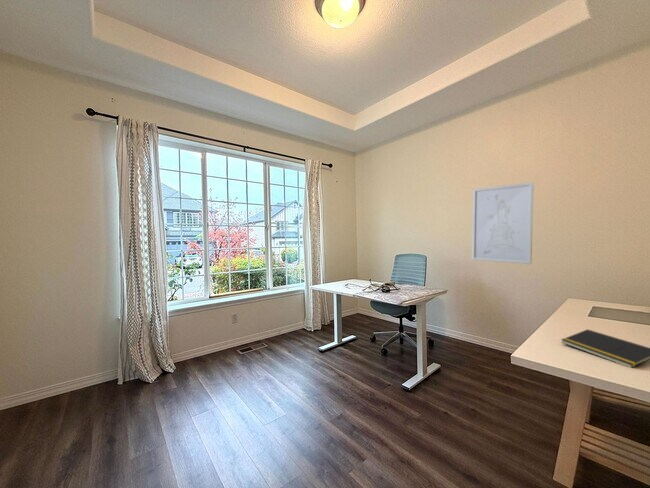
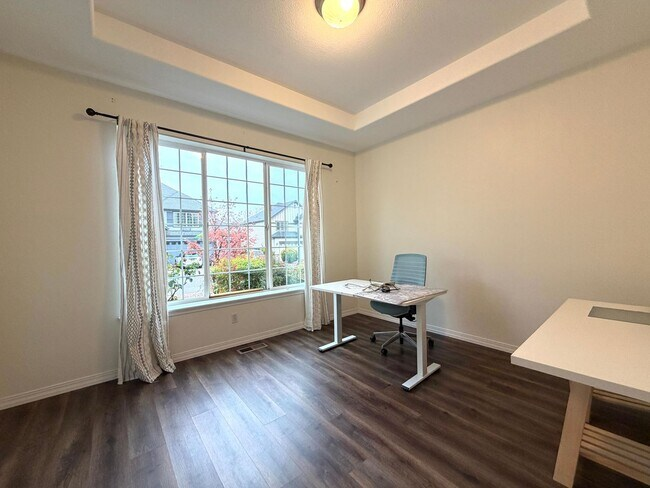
- wall art [471,181,535,265]
- notepad [560,328,650,369]
